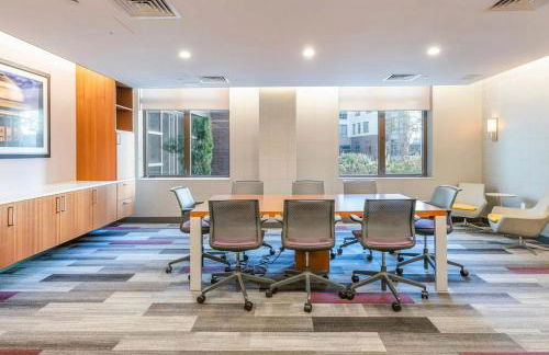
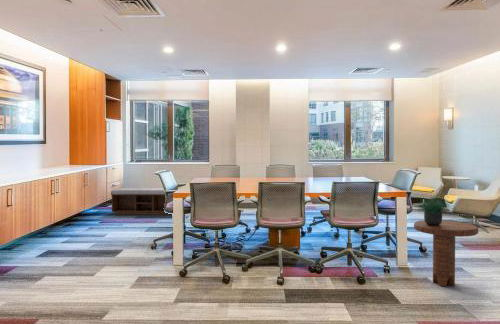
+ potted plant [414,189,456,225]
+ bench [110,187,173,216]
+ side table [413,219,479,287]
